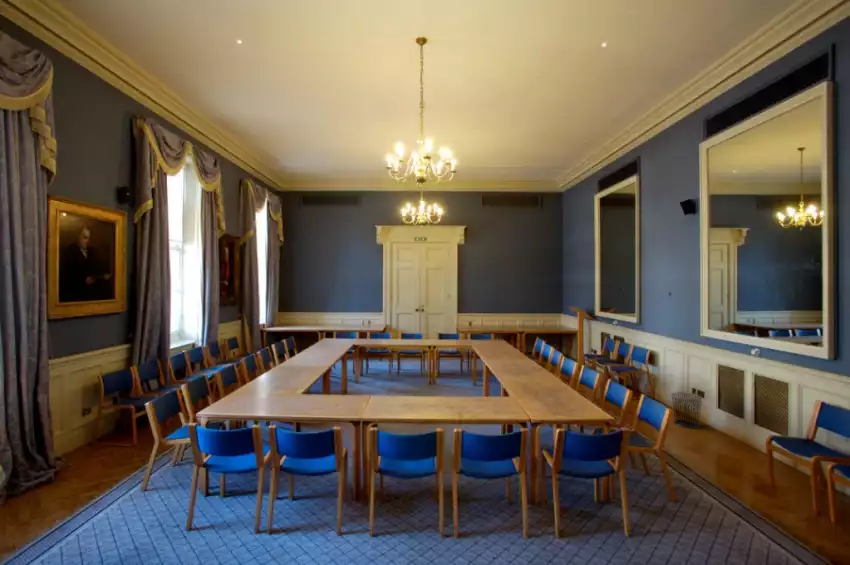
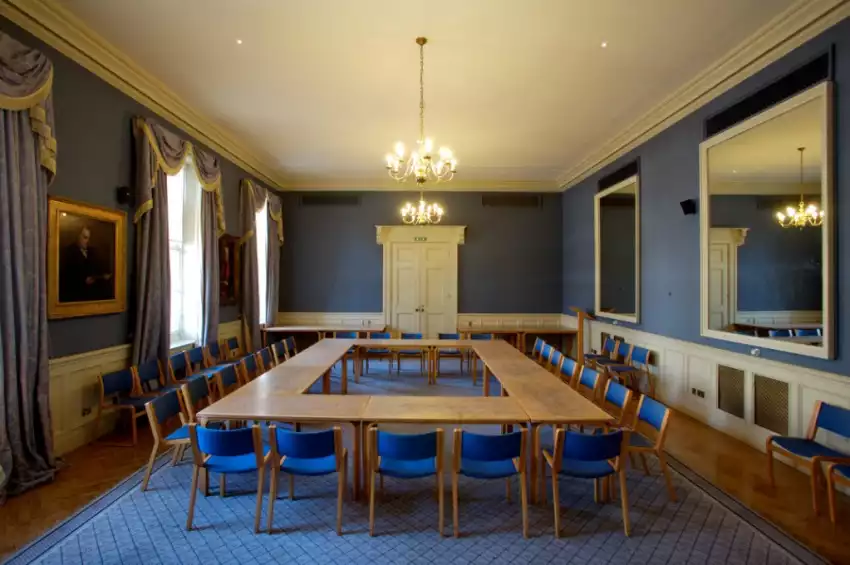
- waste bin [670,392,703,429]
